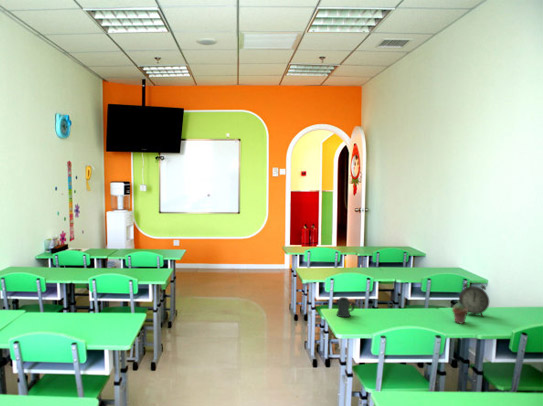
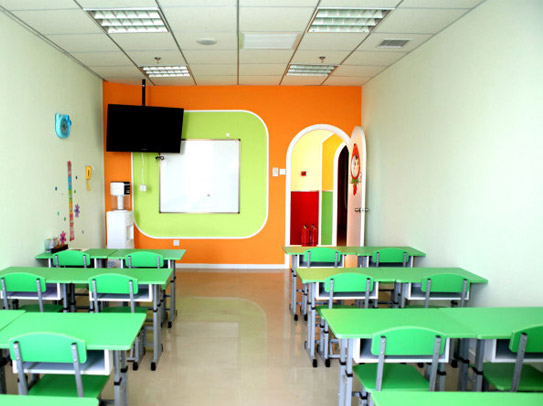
- alarm clock [458,280,490,318]
- mug [336,296,356,318]
- potted succulent [451,302,469,325]
